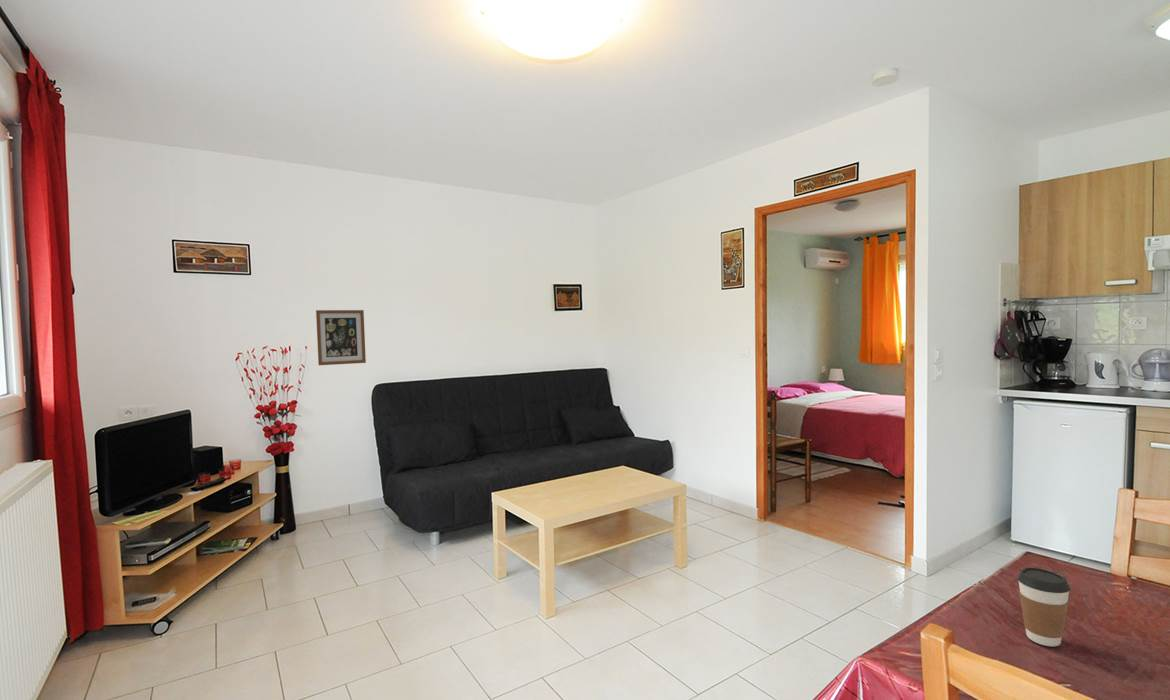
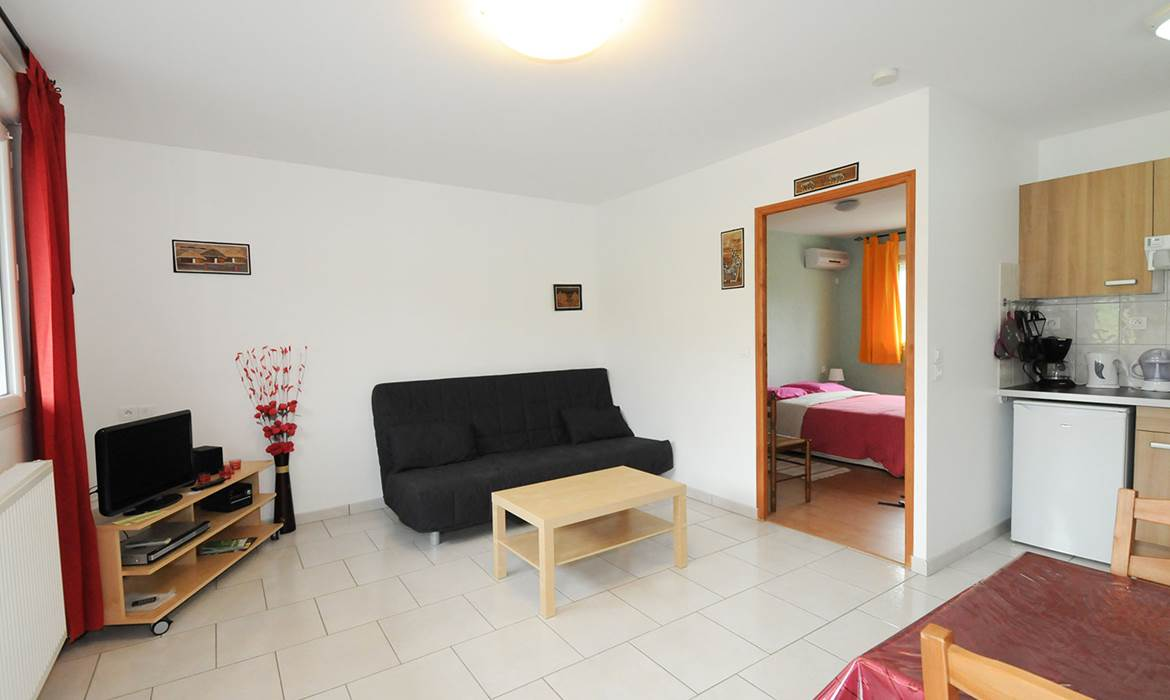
- wall art [315,309,367,366]
- coffee cup [1017,566,1071,647]
